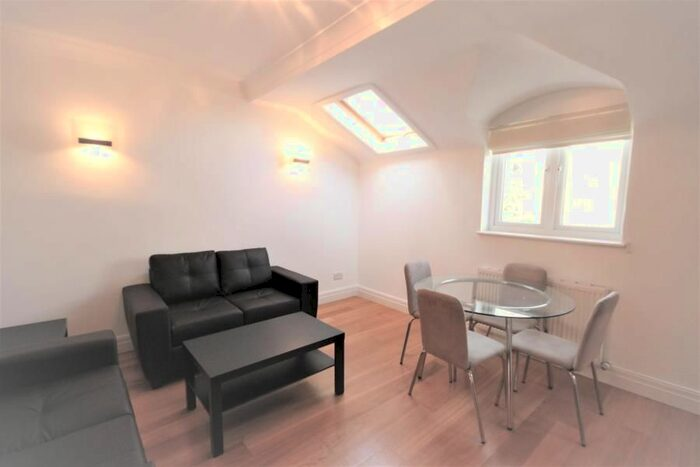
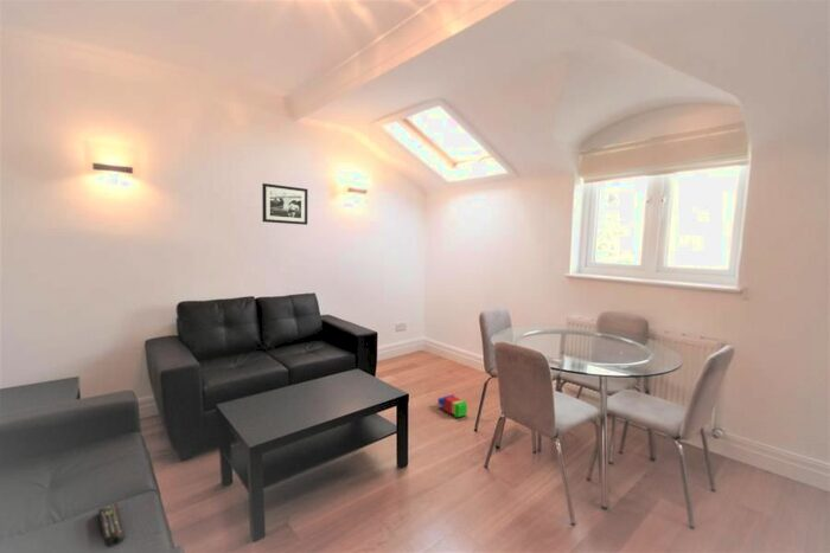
+ picture frame [261,182,308,226]
+ stacking toy [438,393,468,419]
+ remote control [97,502,126,548]
